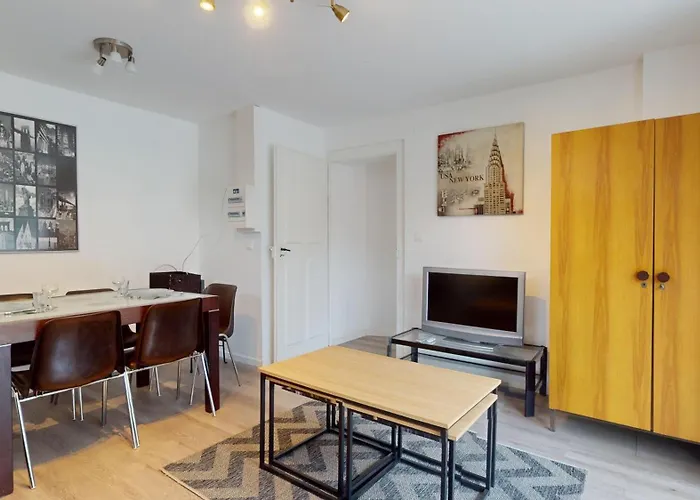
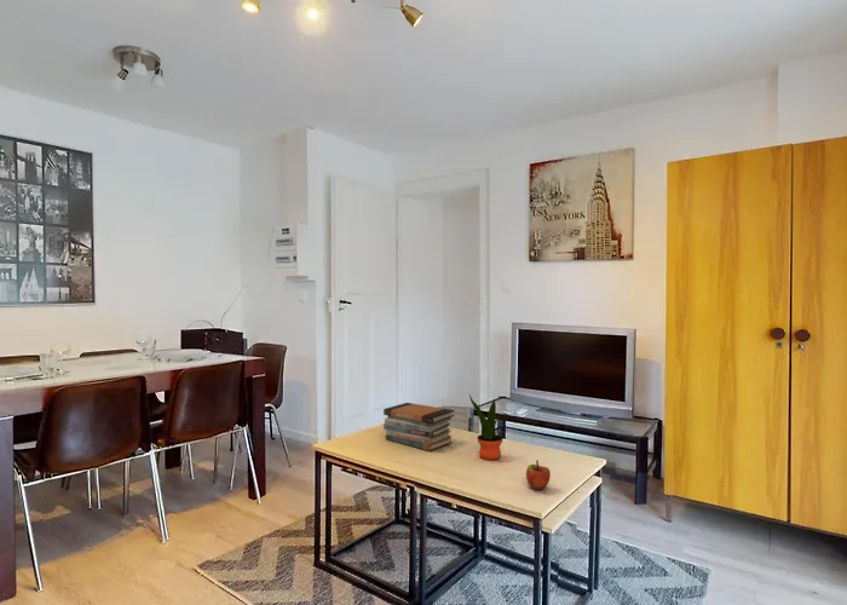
+ potted plant [468,394,505,461]
+ book stack [382,402,456,451]
+ apple [525,459,552,491]
